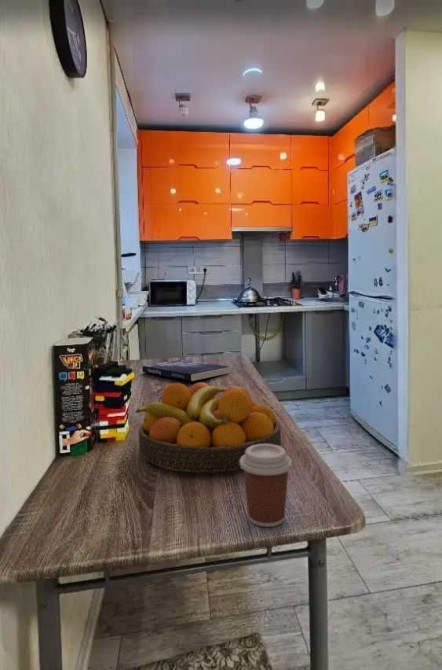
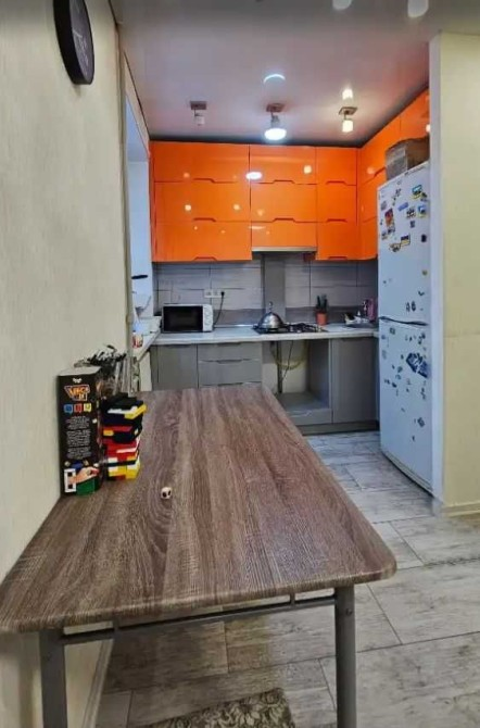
- coffee cup [239,444,293,528]
- book [141,359,231,382]
- fruit bowl [134,382,282,473]
